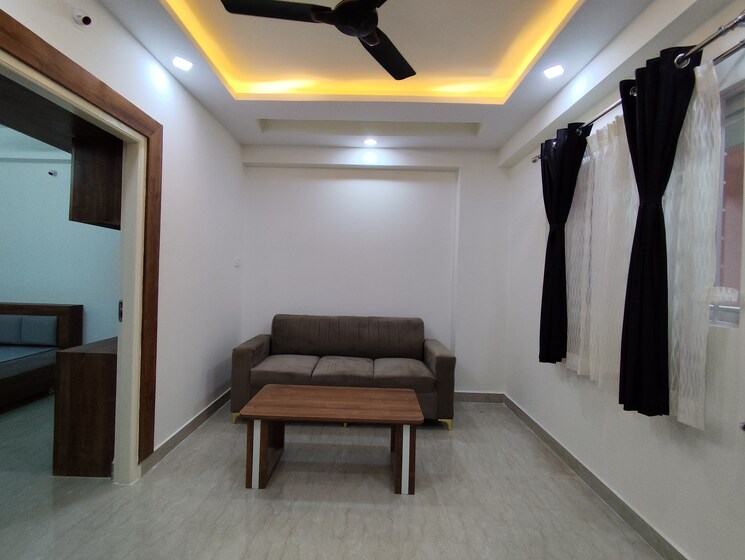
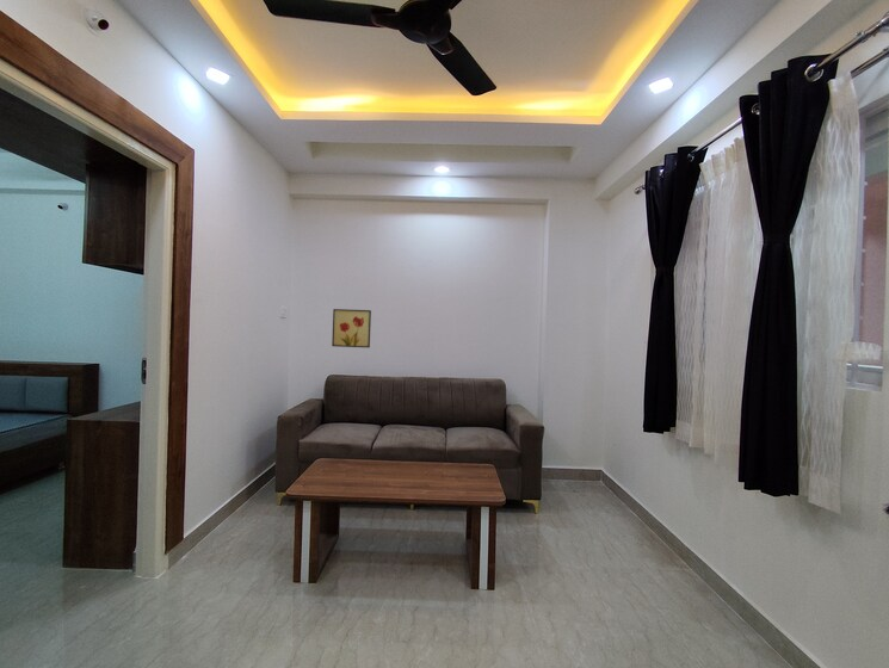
+ wall art [331,308,372,348]
